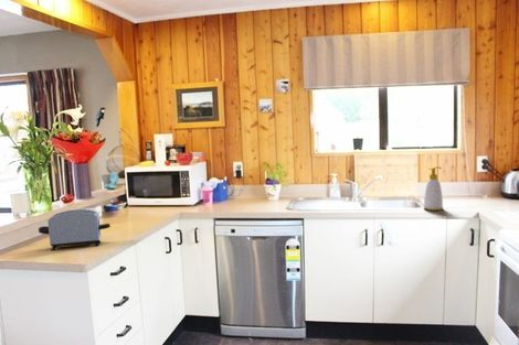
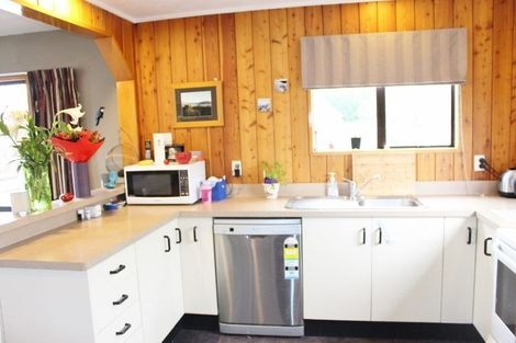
- toaster [38,208,112,251]
- soap bottle [423,165,444,212]
